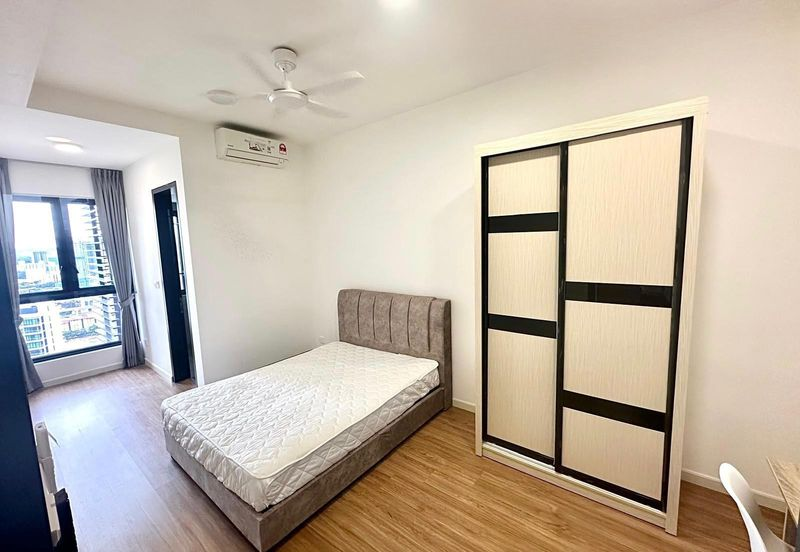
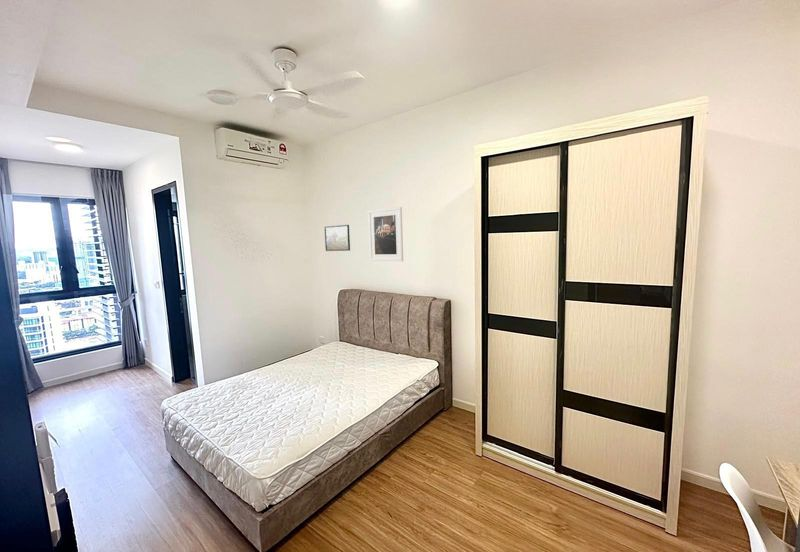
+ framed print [367,206,404,262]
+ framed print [323,224,351,252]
